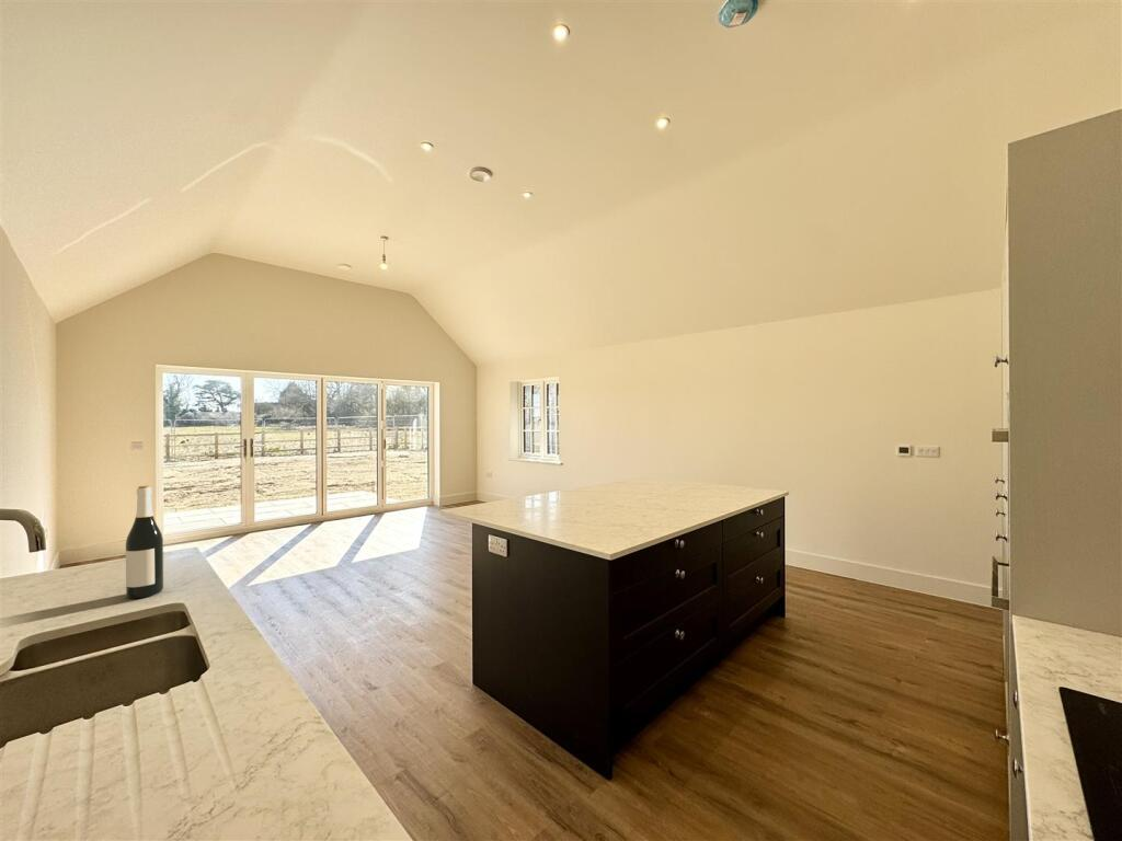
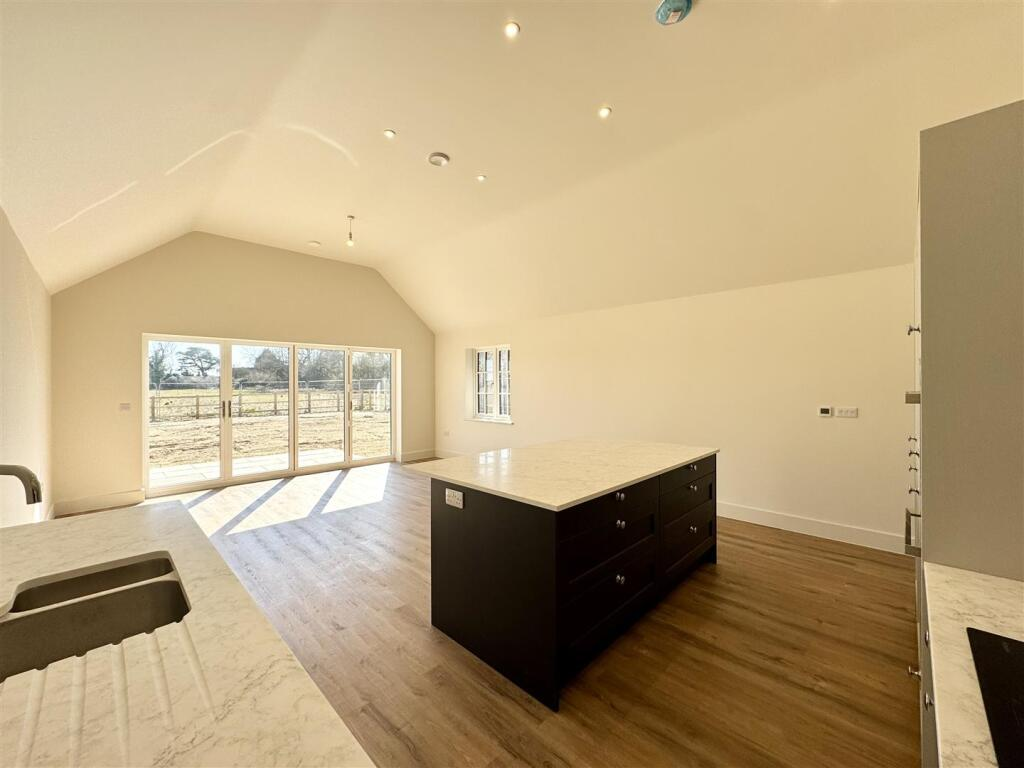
- wine bottle [125,485,164,599]
